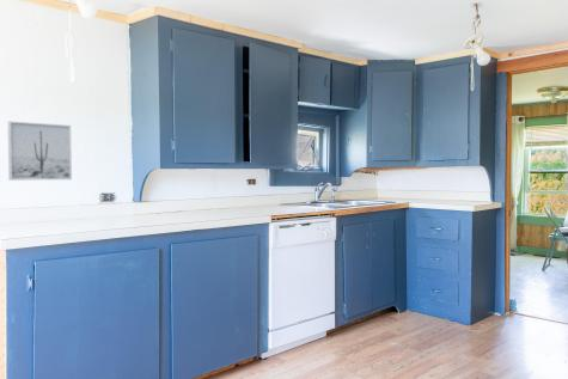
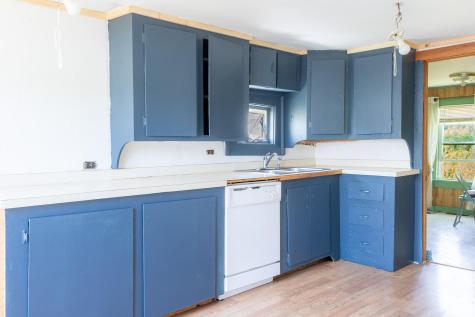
- wall art [7,120,73,182]
